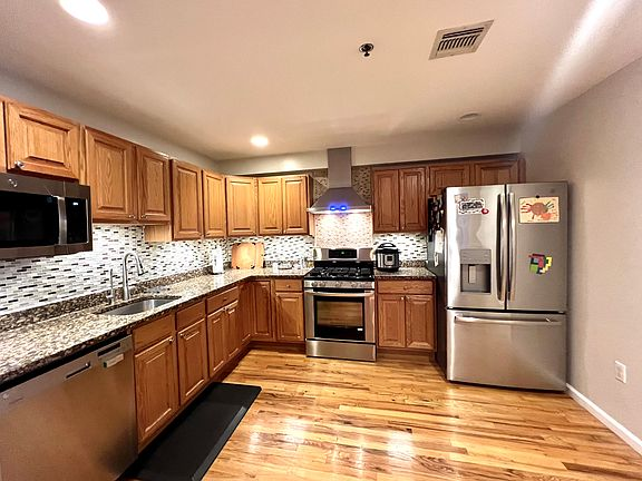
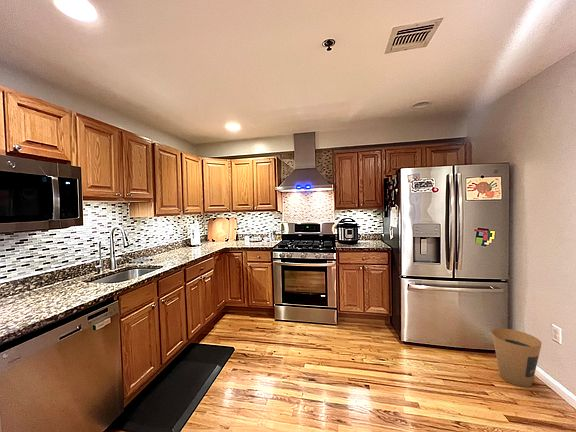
+ trash can [491,327,543,388]
